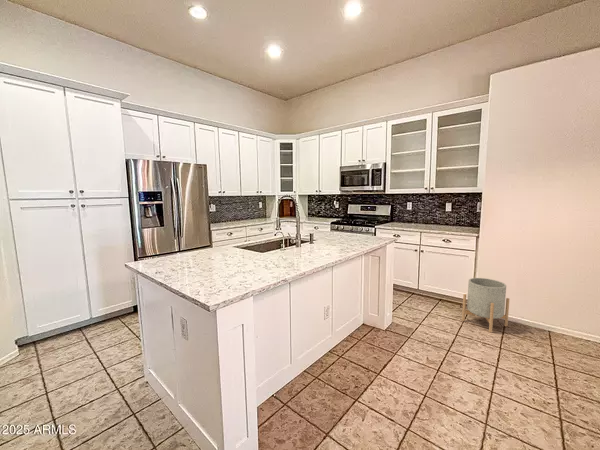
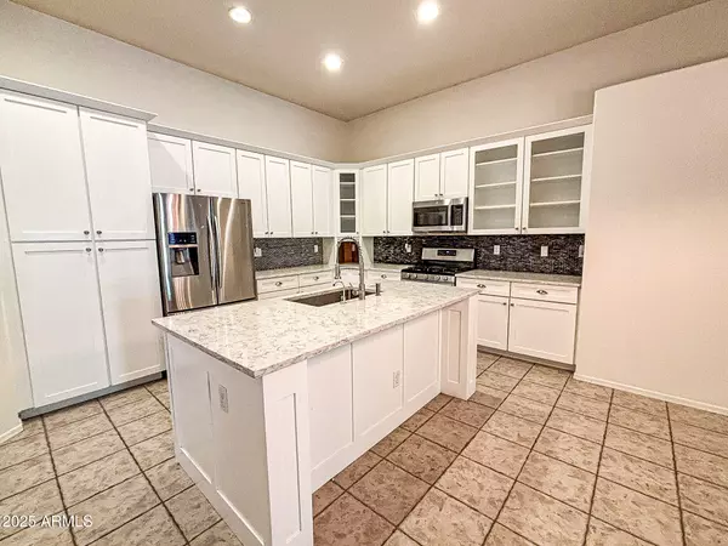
- planter [461,277,511,334]
